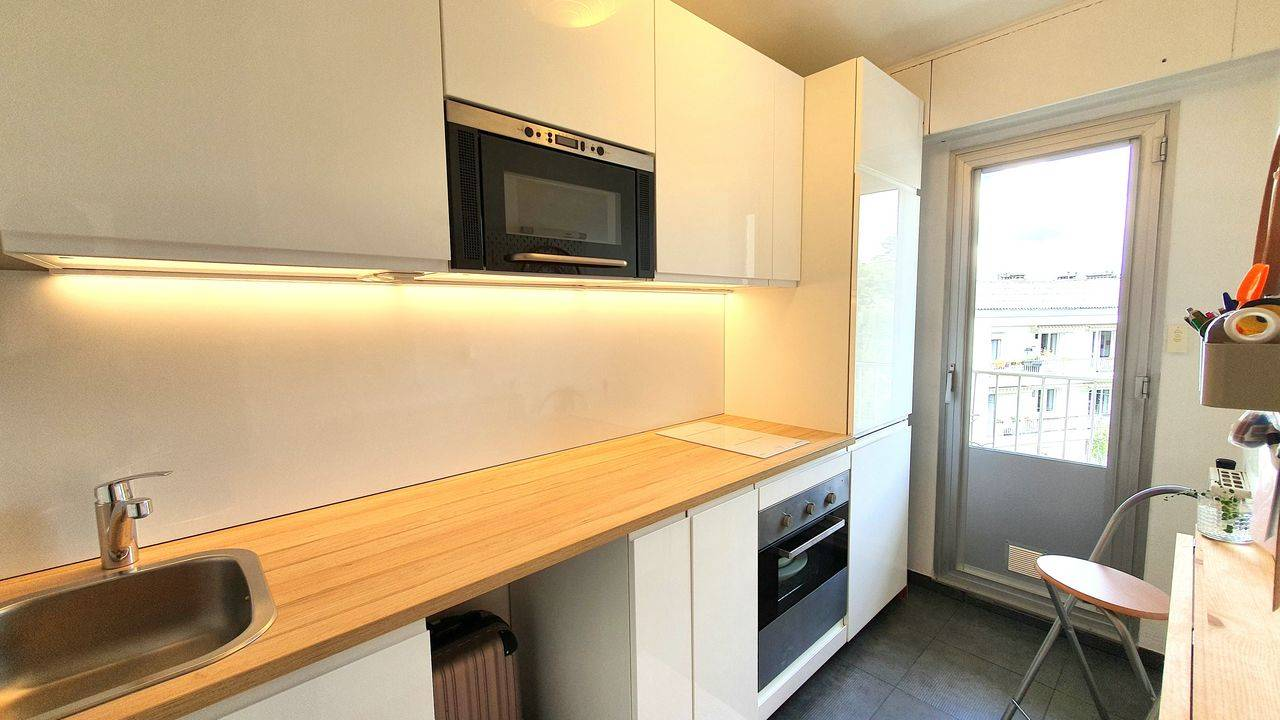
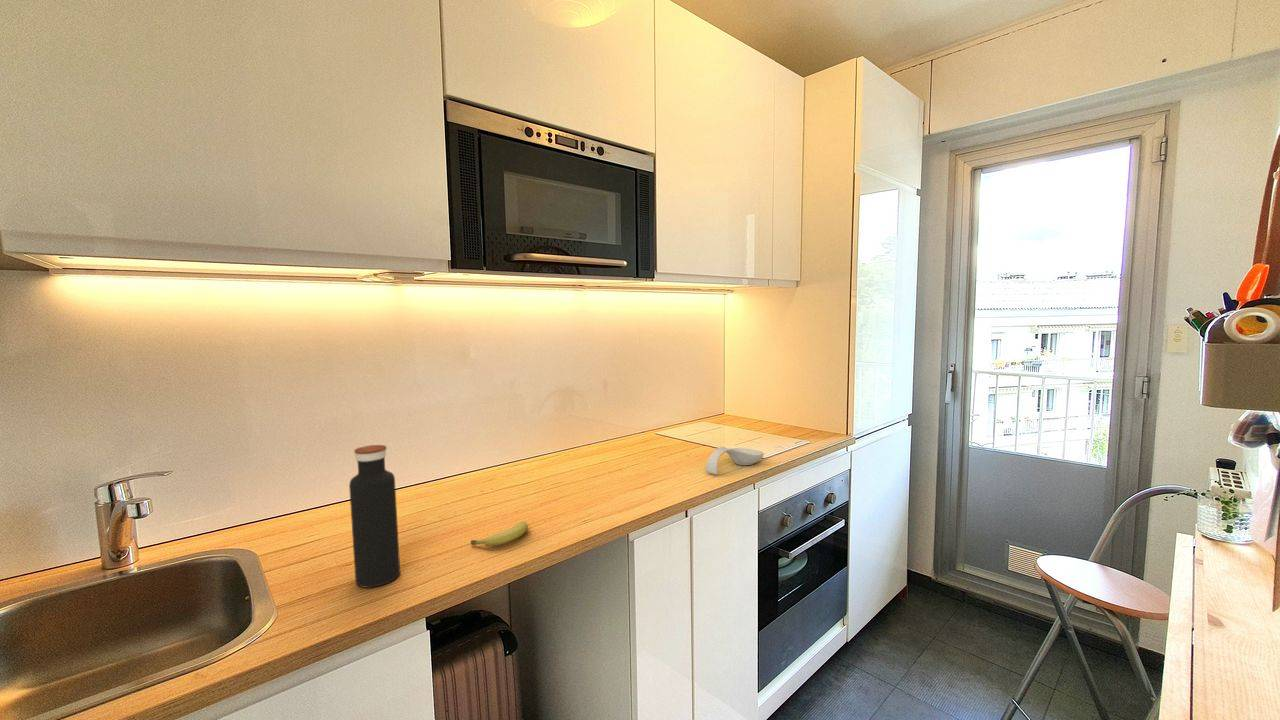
+ fruit [470,520,529,547]
+ water bottle [348,444,401,589]
+ spoon rest [704,446,764,475]
